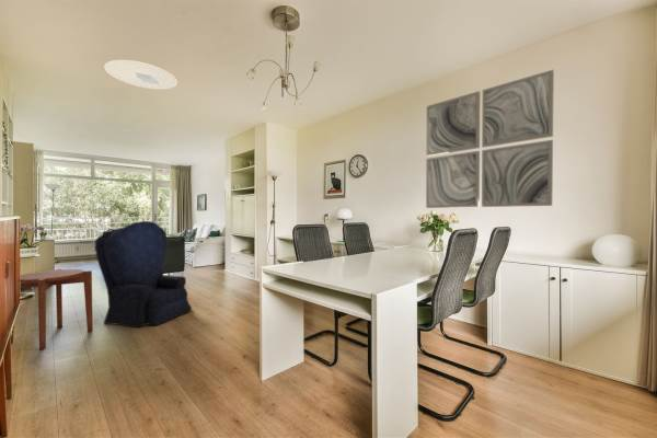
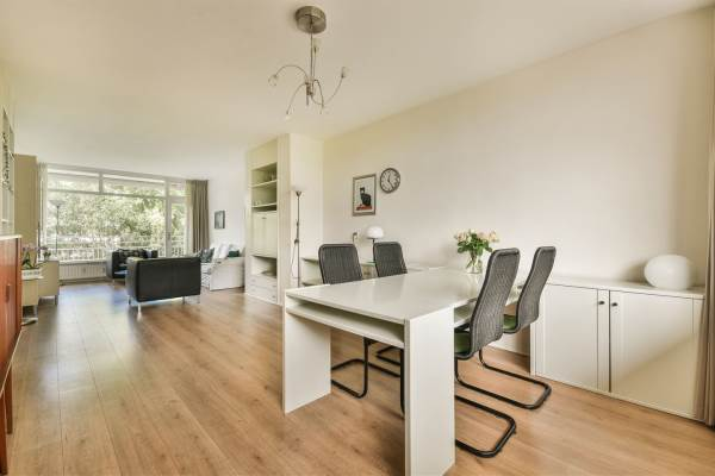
- side table [11,268,94,351]
- armchair [94,220,193,328]
- ceiling light [103,59,178,91]
- wall art [425,69,555,209]
